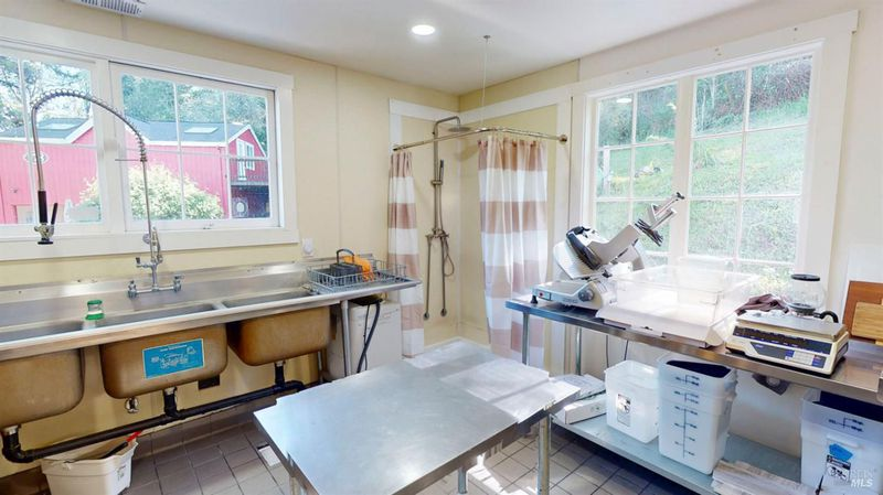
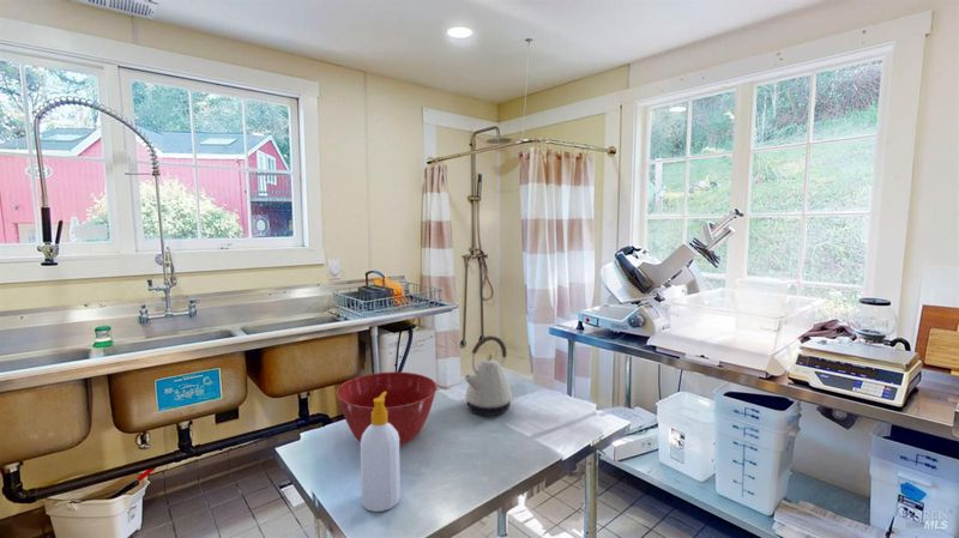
+ mixing bowl [336,370,439,448]
+ soap bottle [360,392,402,513]
+ kettle [463,334,513,417]
